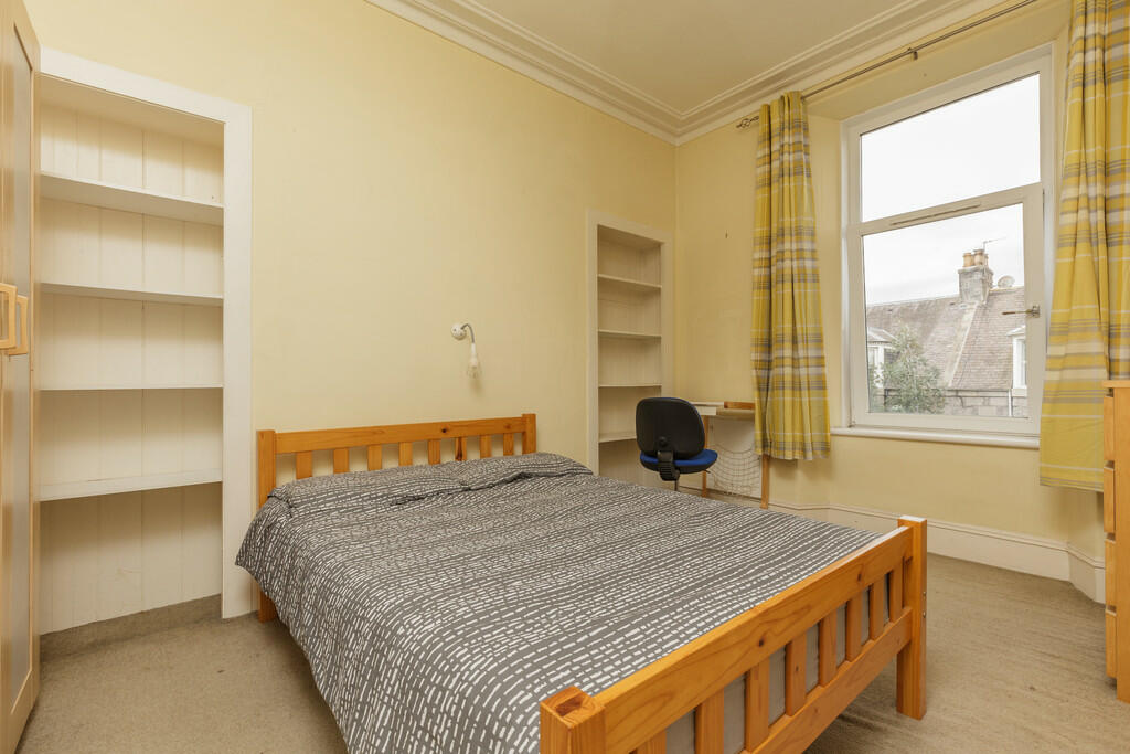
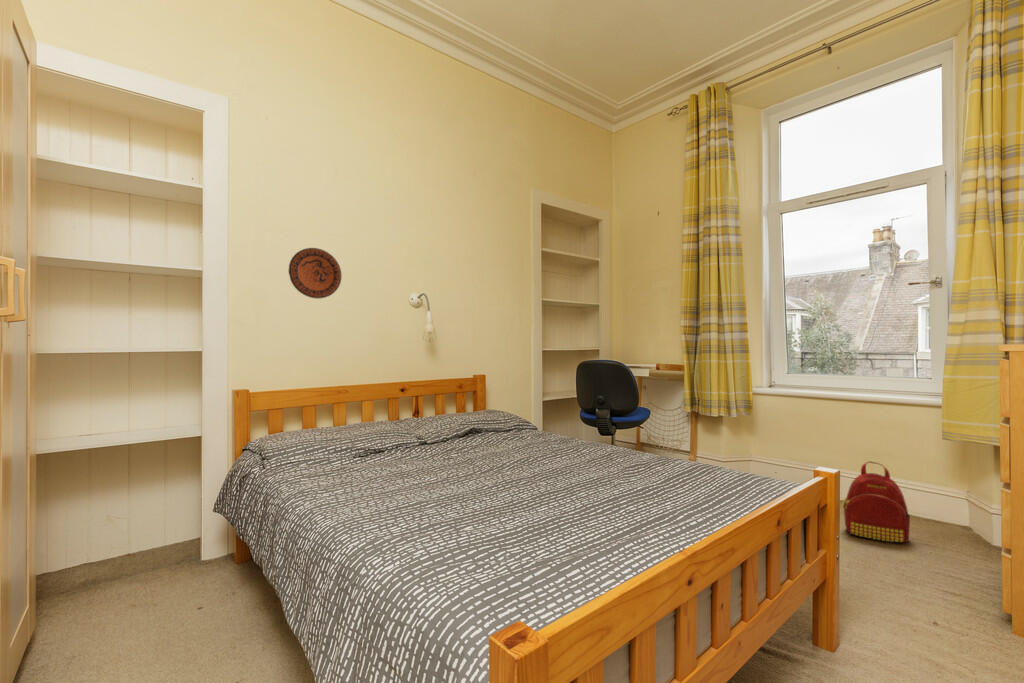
+ backpack [841,461,911,544]
+ decorative plate [288,247,343,300]
